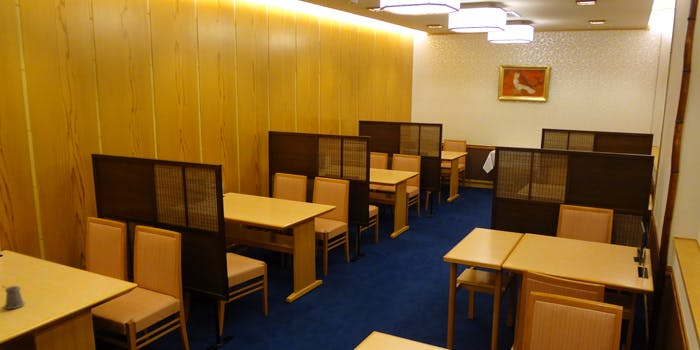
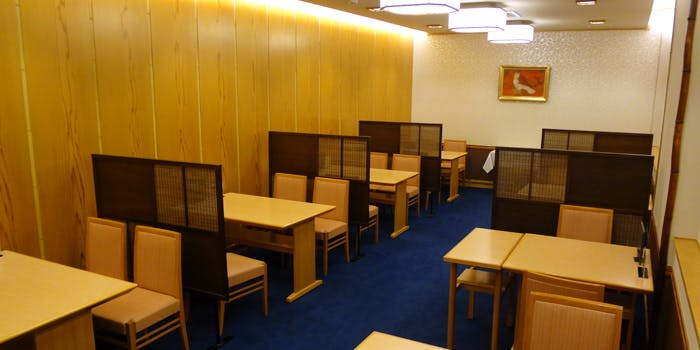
- pepper shaker [2,285,26,311]
